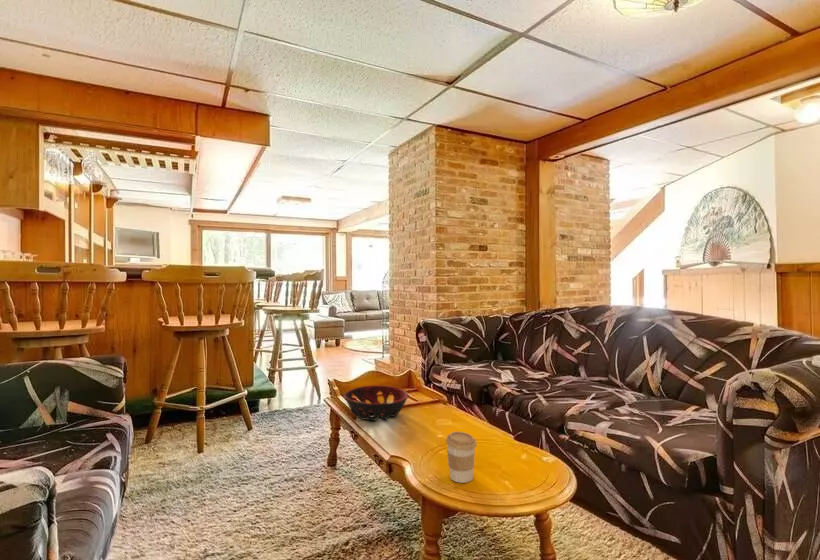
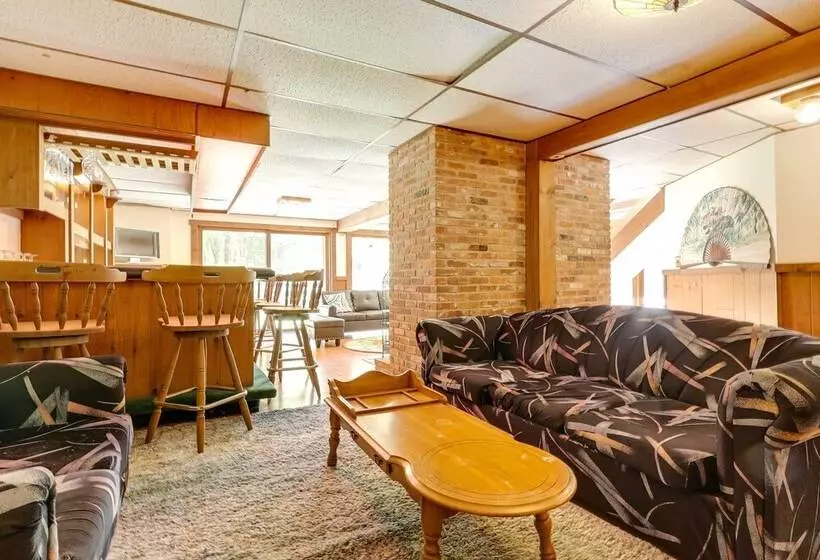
- coffee cup [445,431,477,484]
- decorative bowl [342,384,410,422]
